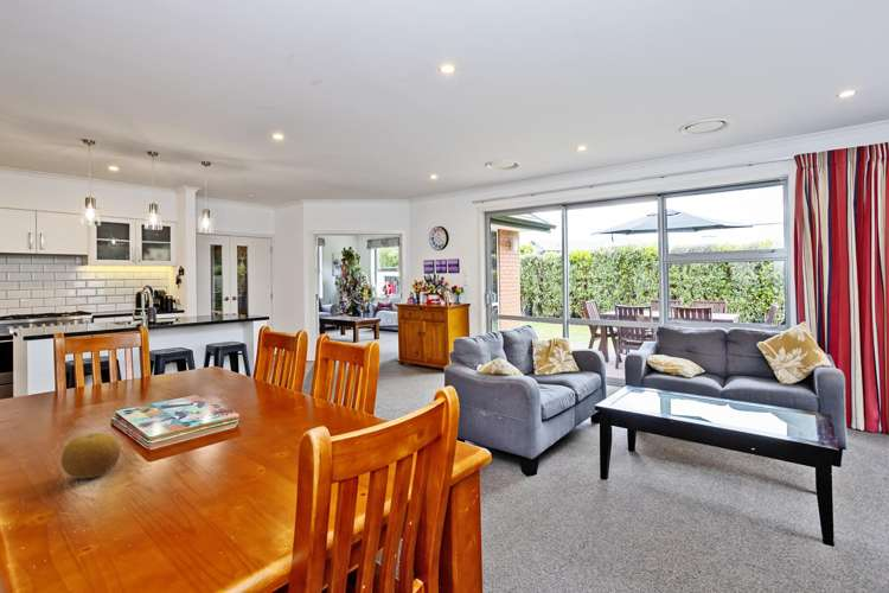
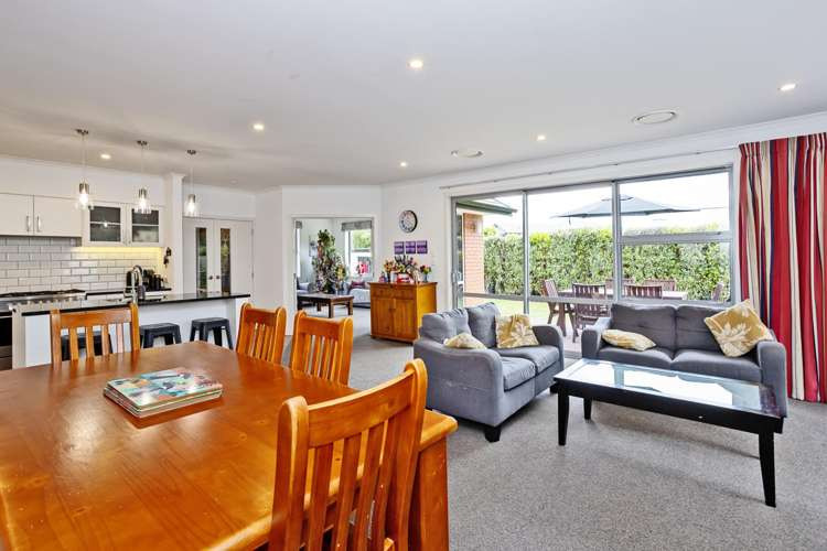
- fruit [60,432,122,480]
